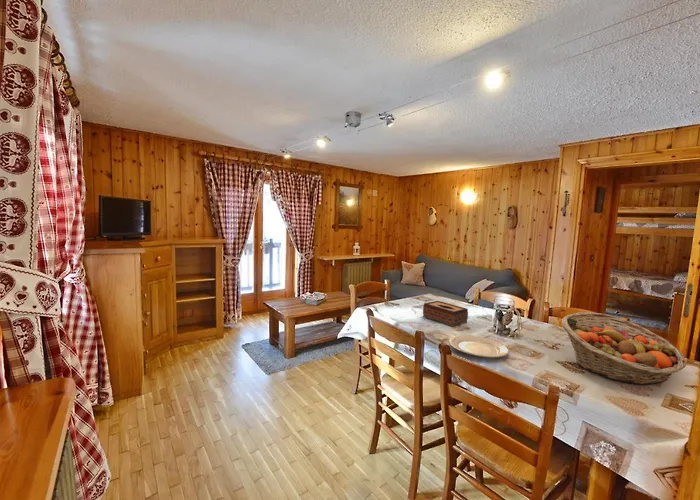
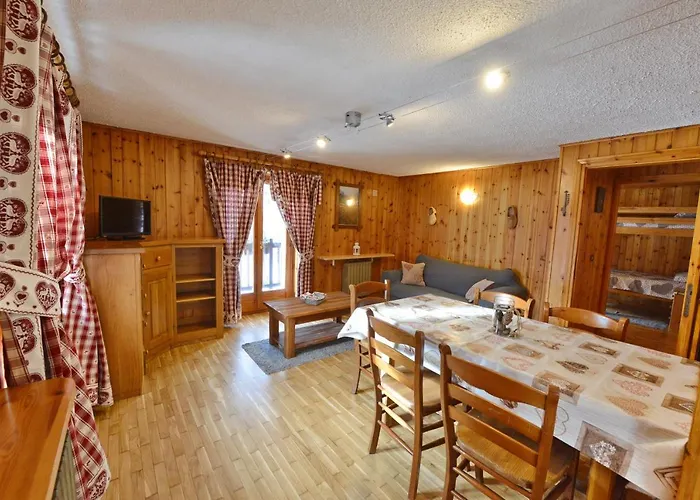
- tissue box [422,300,469,328]
- fruit basket [561,312,687,386]
- chinaware [448,334,510,359]
